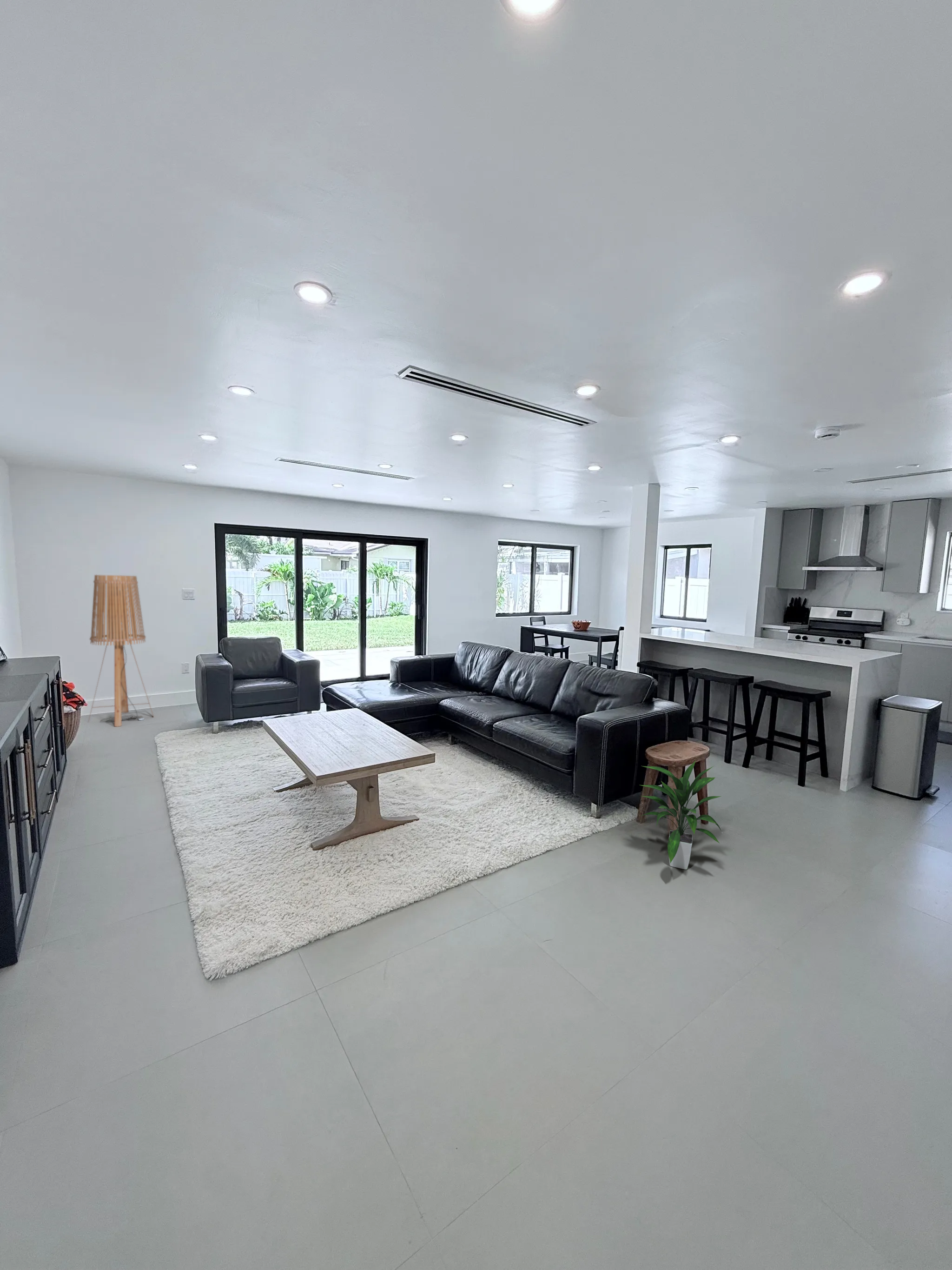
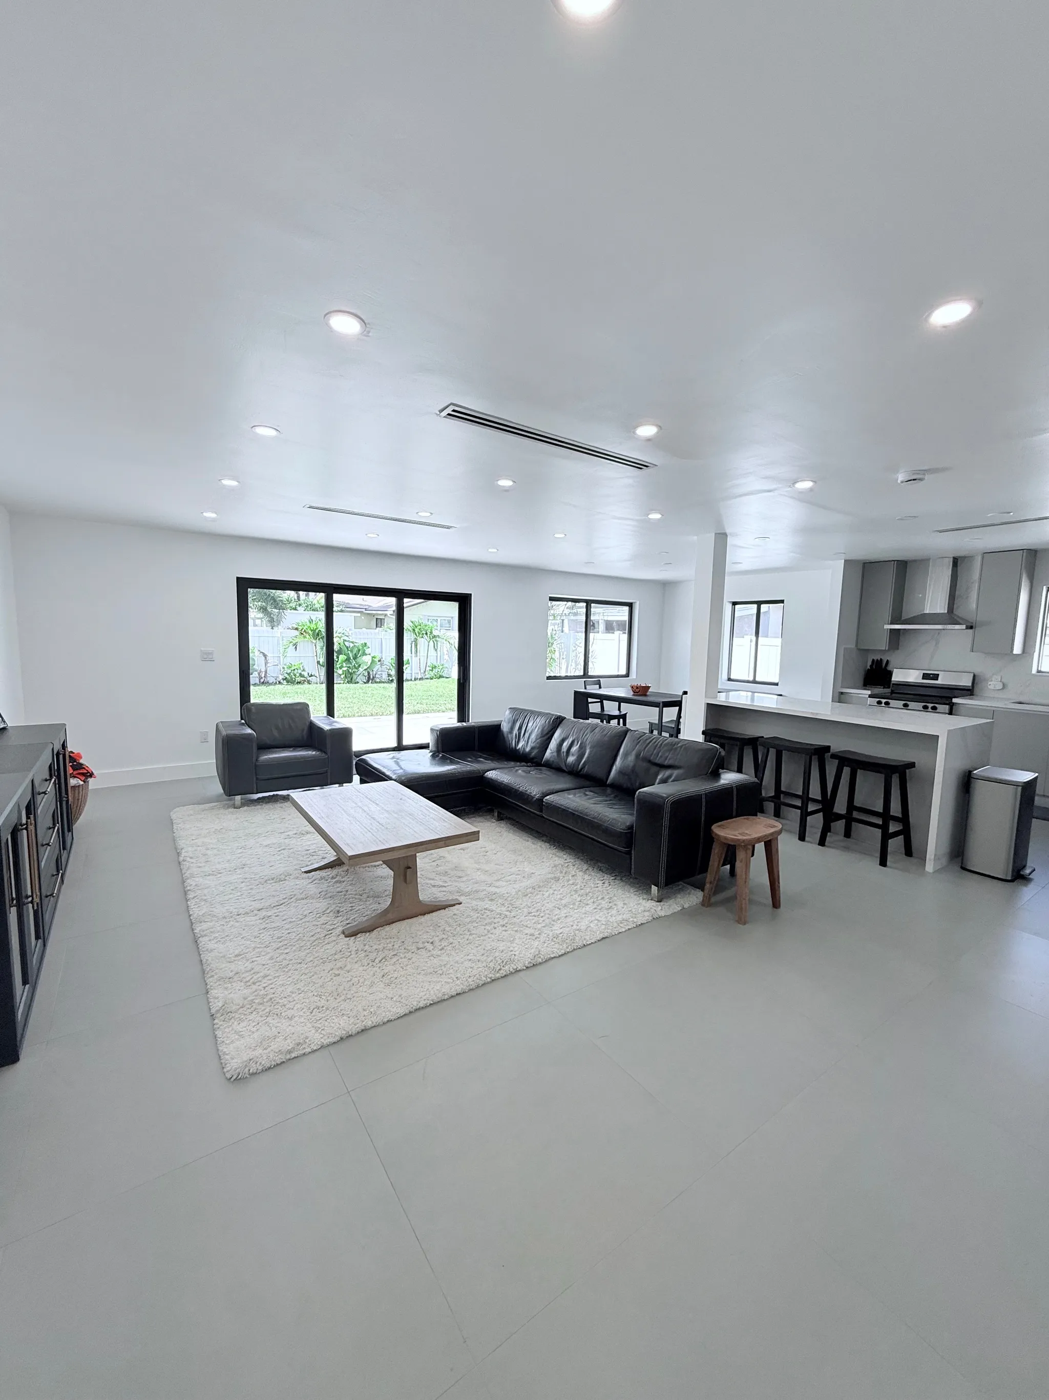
- floor lamp [88,574,154,727]
- indoor plant [640,760,721,870]
